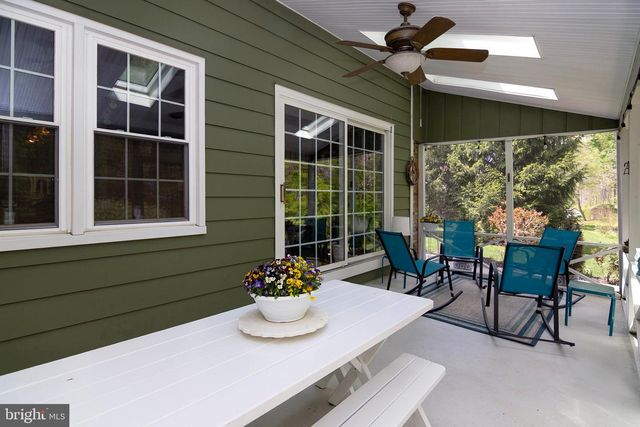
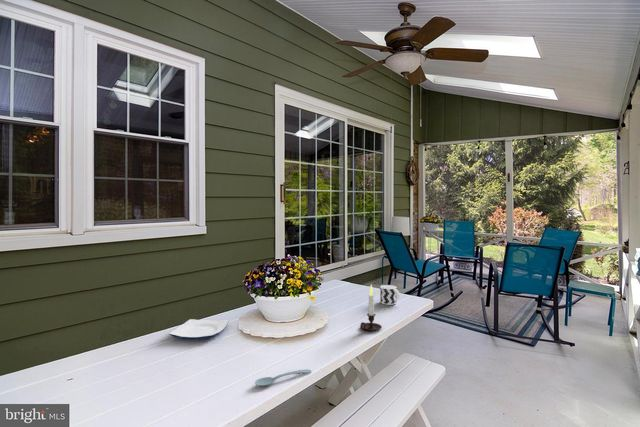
+ plate [168,318,230,340]
+ spoon [254,368,312,387]
+ candle [359,283,383,332]
+ cup [379,284,401,306]
